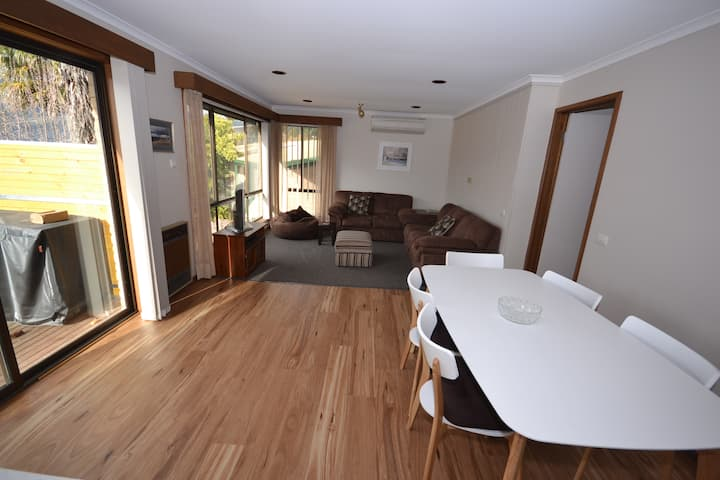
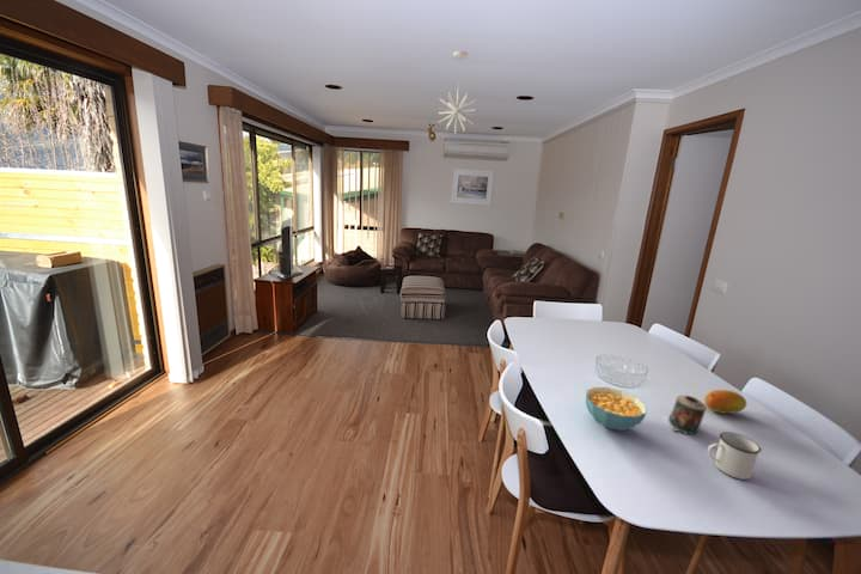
+ mug [707,430,762,481]
+ fruit [703,389,747,415]
+ cereal bowl [585,386,648,432]
+ pendant light [436,50,477,135]
+ candle [665,393,708,435]
